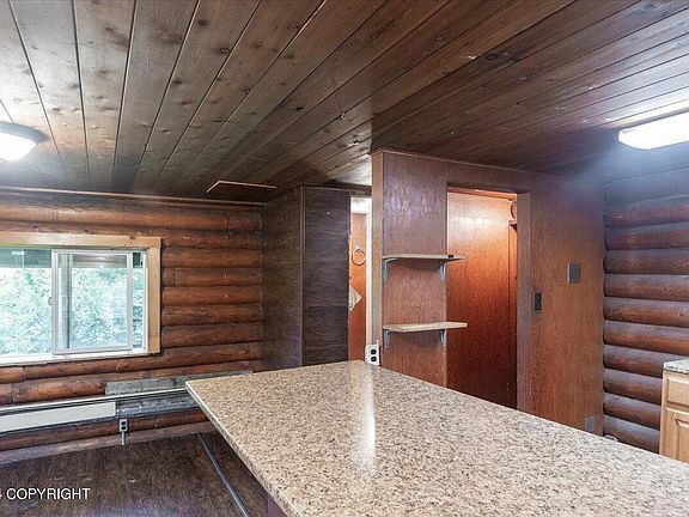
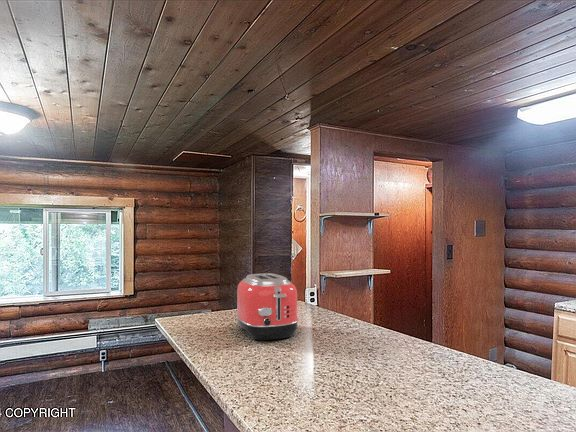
+ toaster [235,272,300,342]
